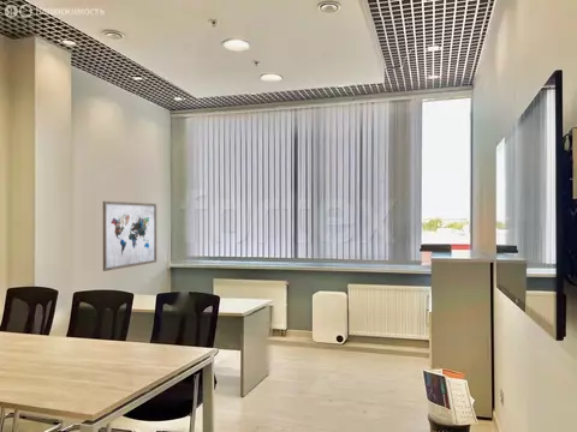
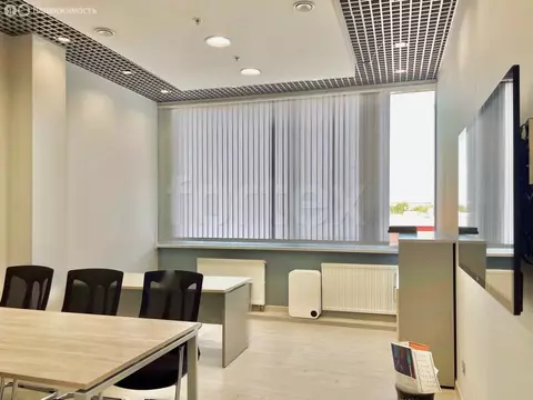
- wall art [102,200,157,272]
